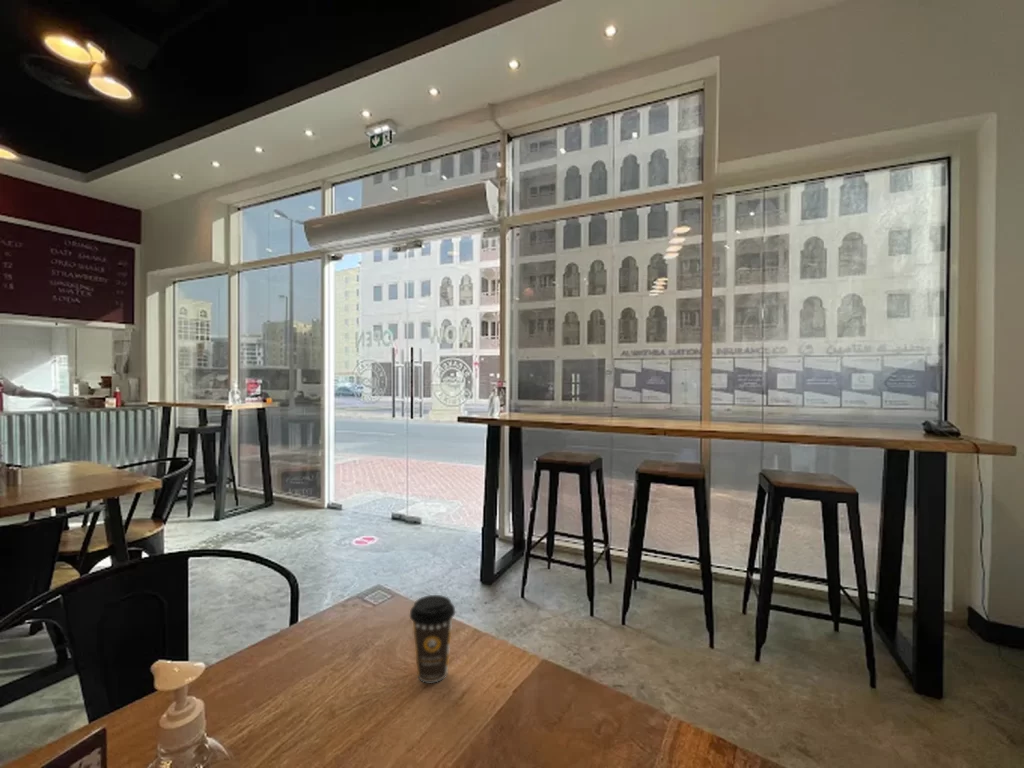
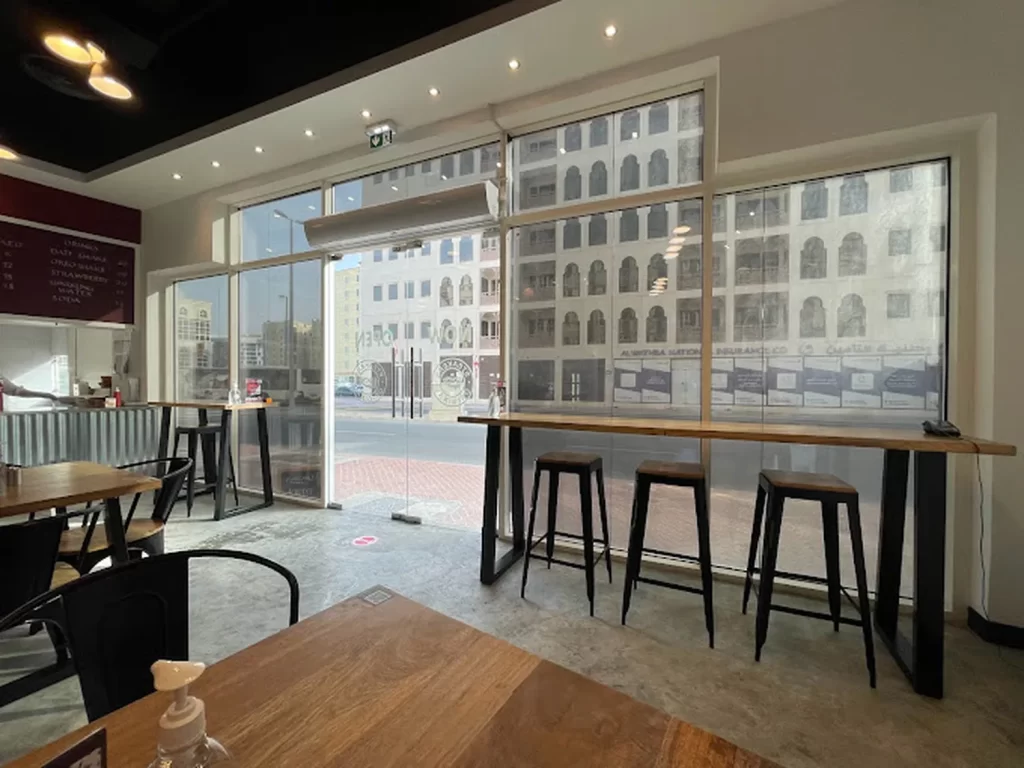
- coffee cup [409,594,456,683]
